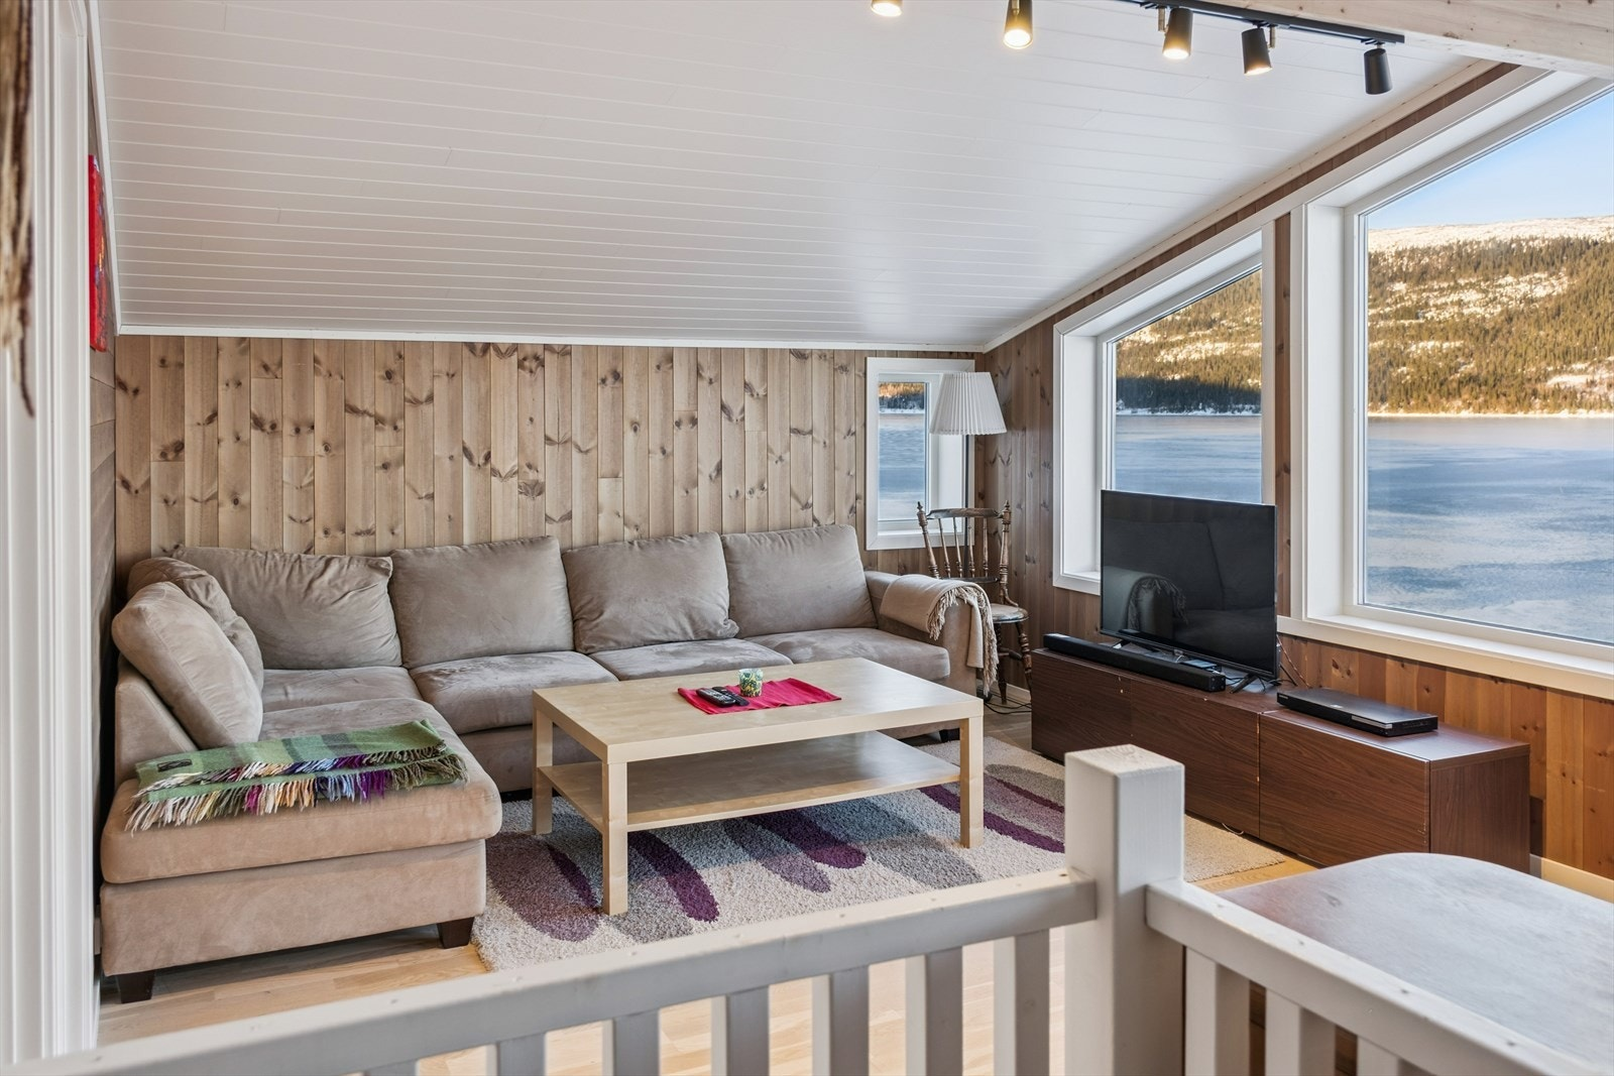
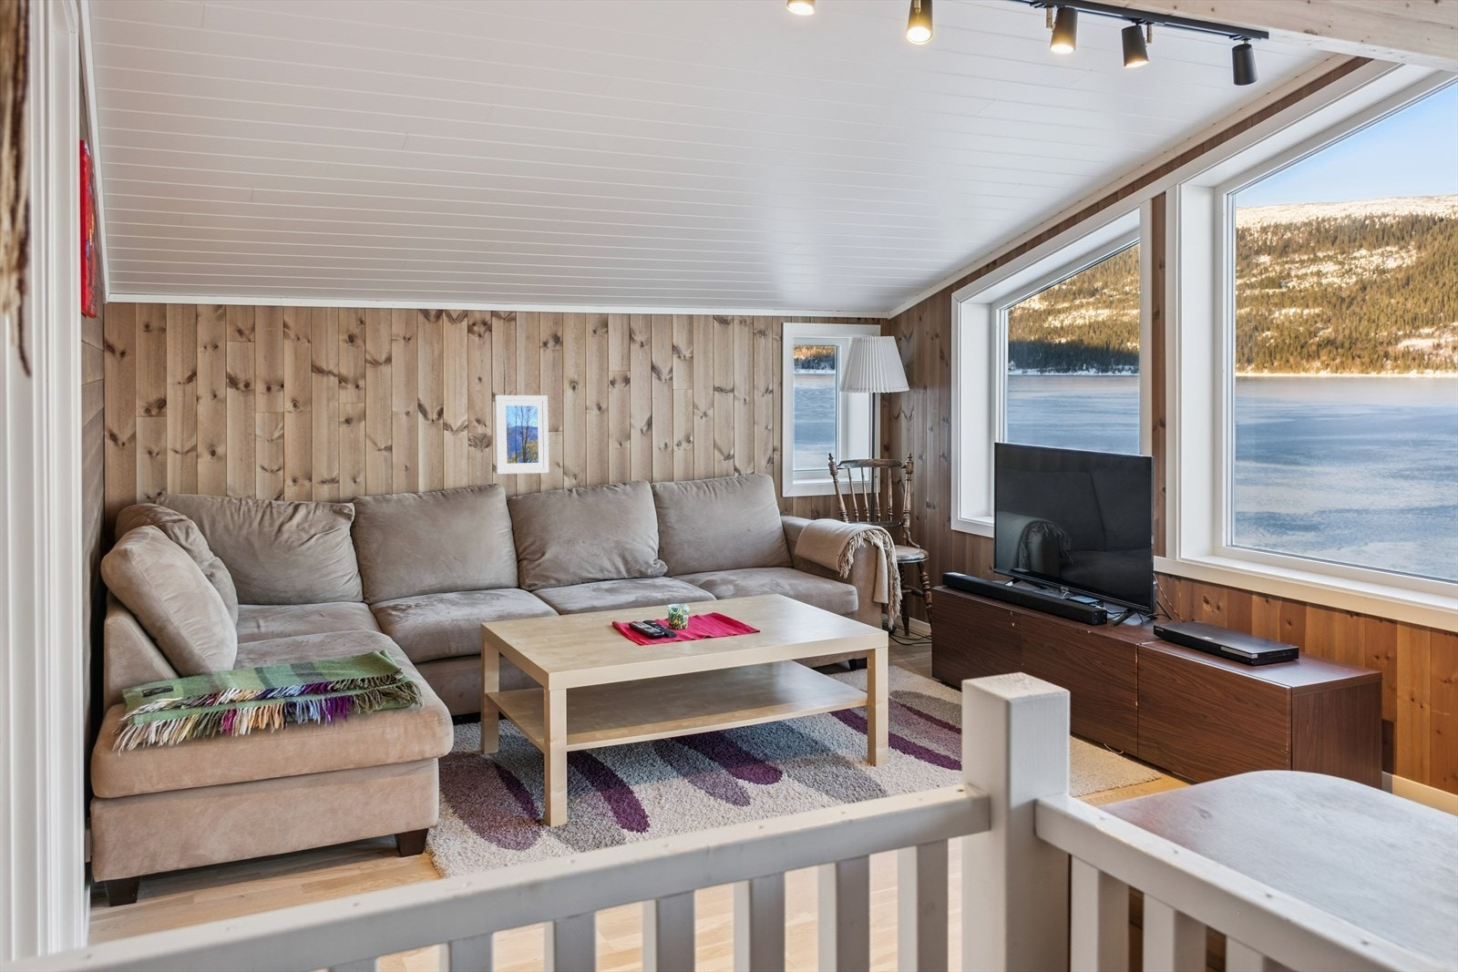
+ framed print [494,395,550,475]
